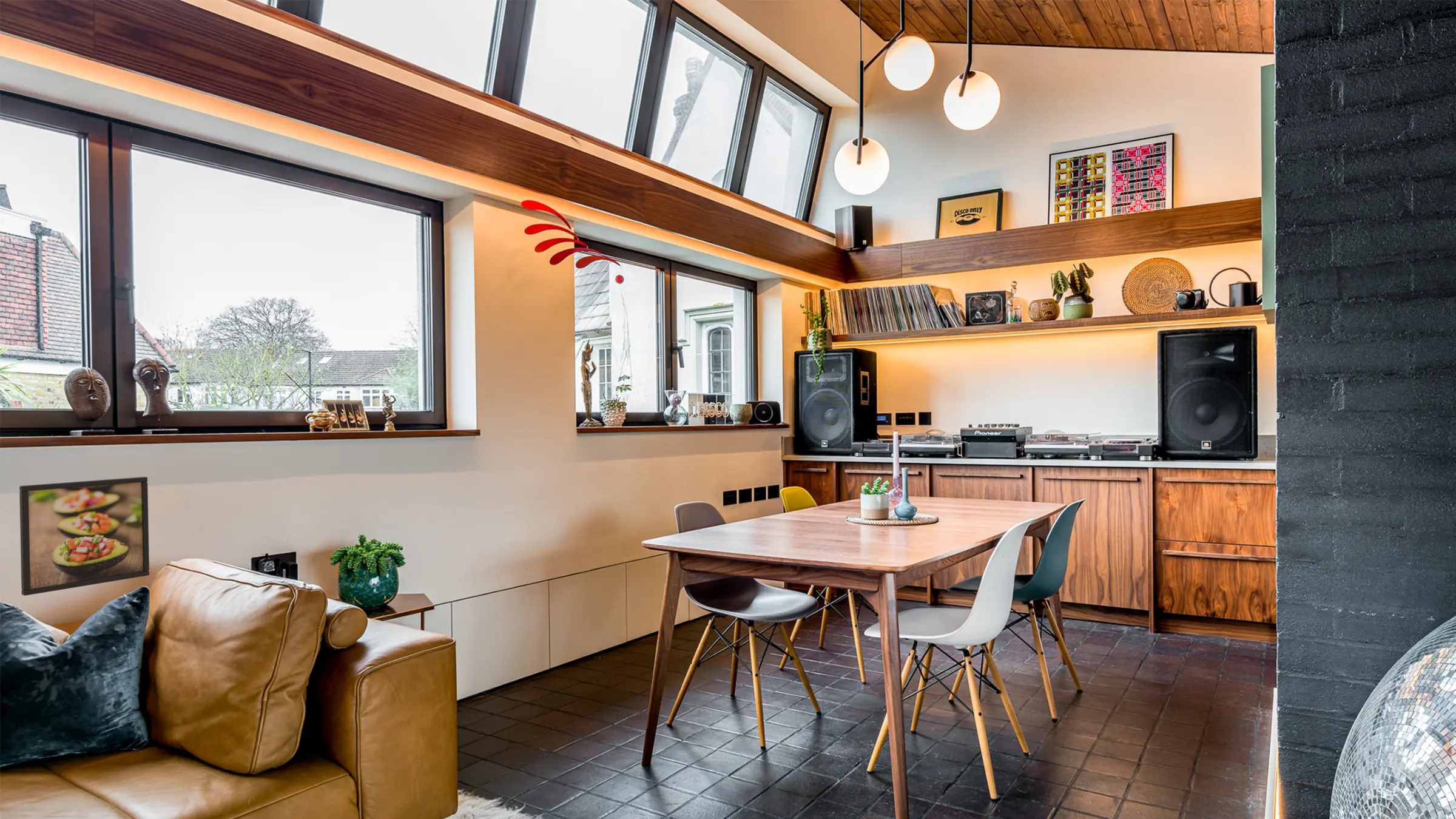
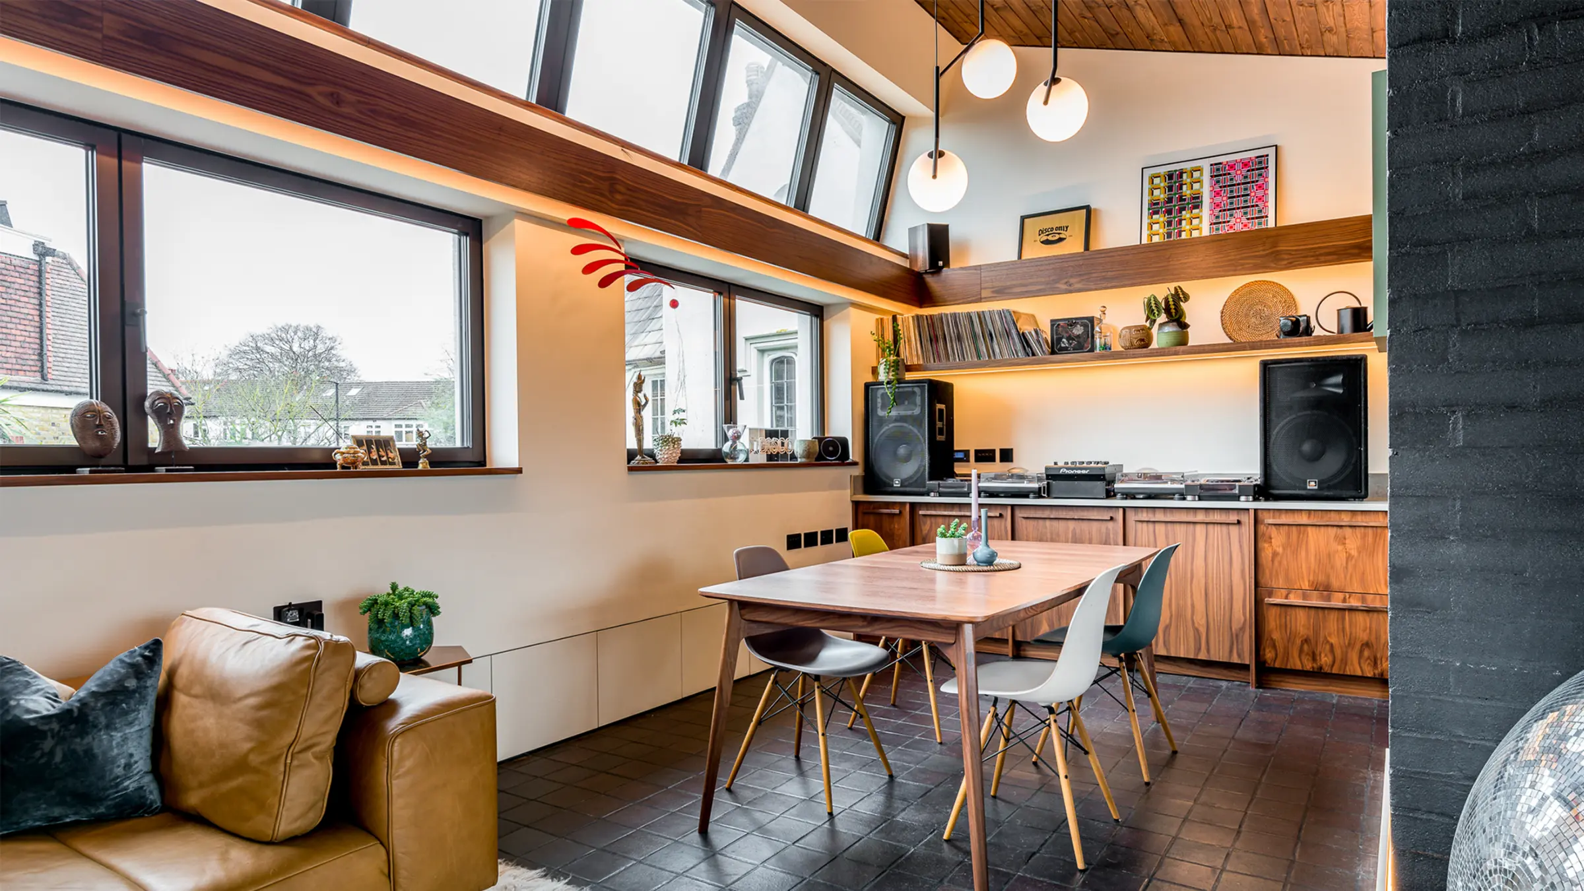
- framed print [19,476,150,596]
